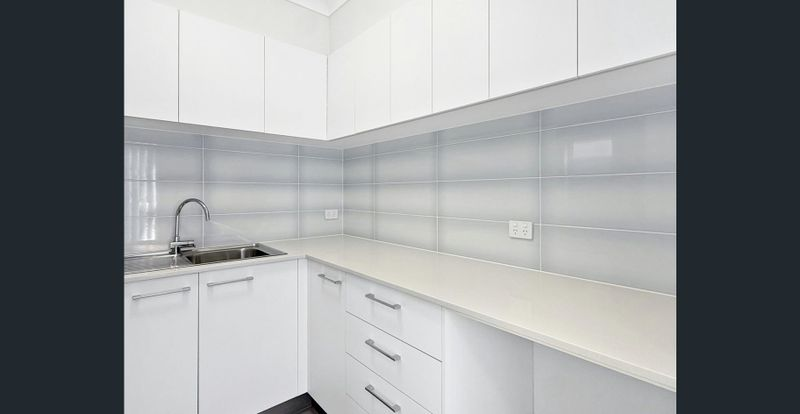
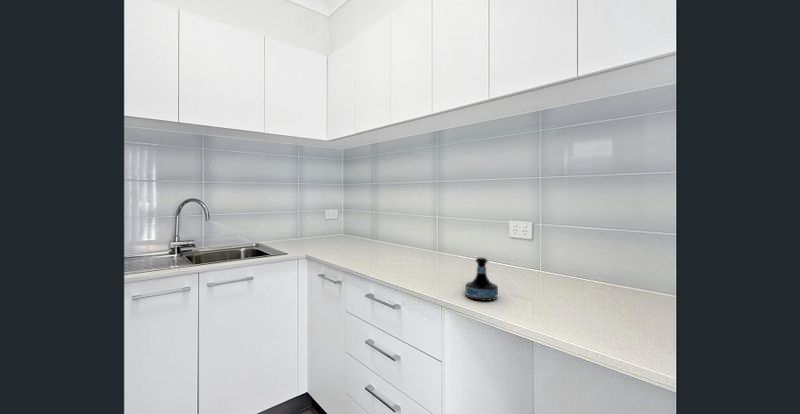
+ tequila bottle [464,256,499,302]
